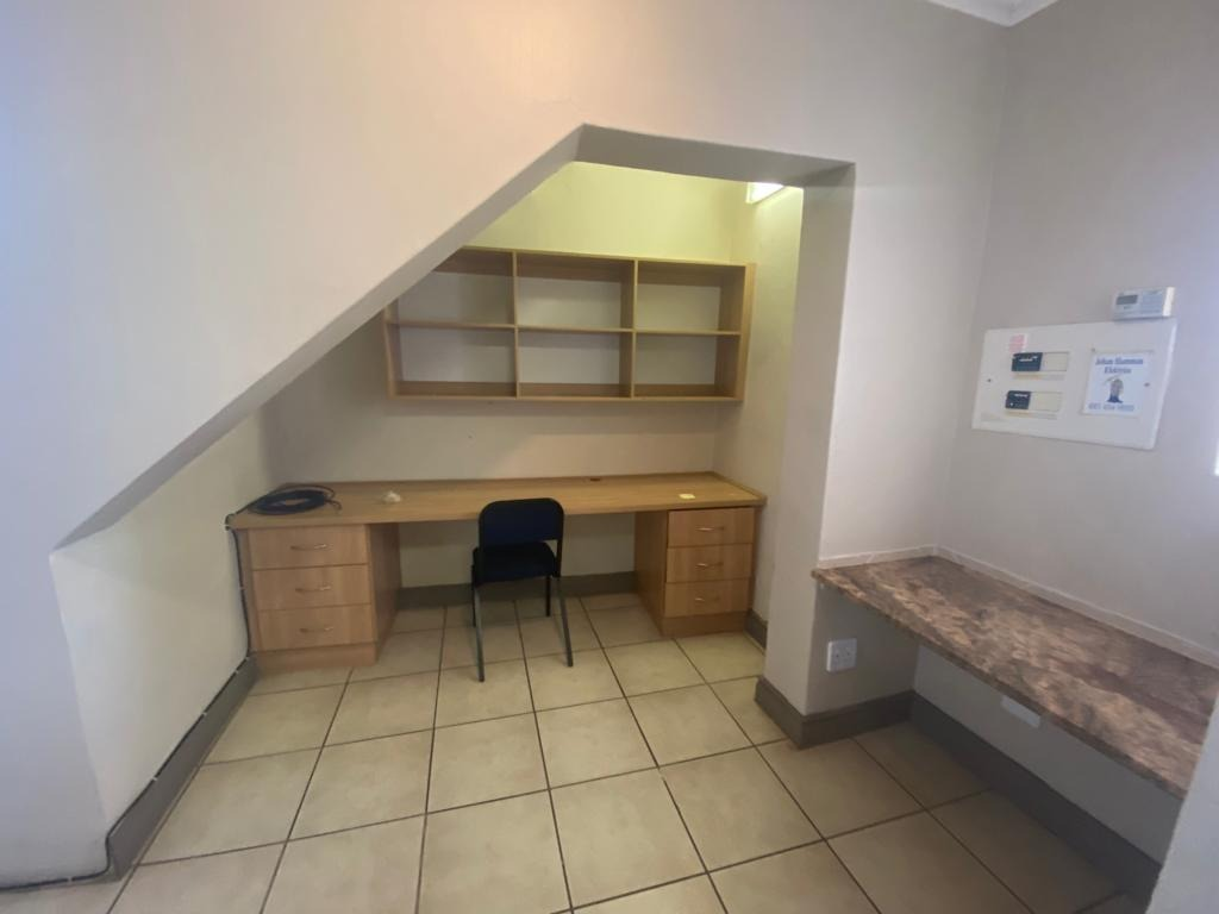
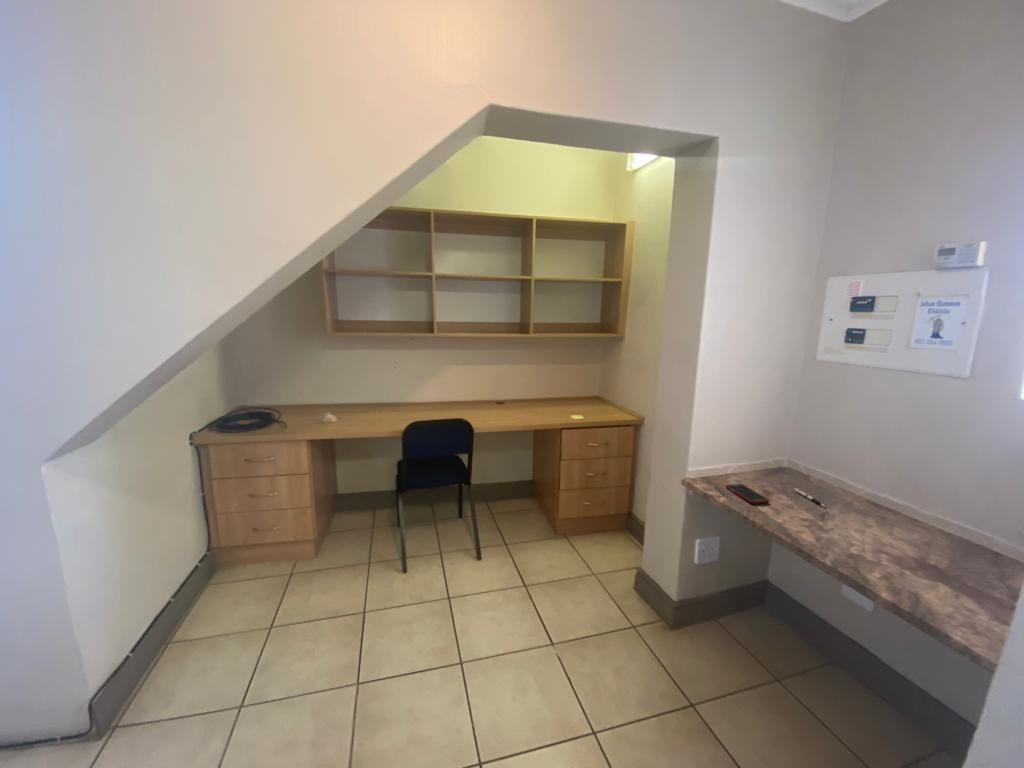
+ cell phone [725,483,770,505]
+ pen [793,487,827,508]
